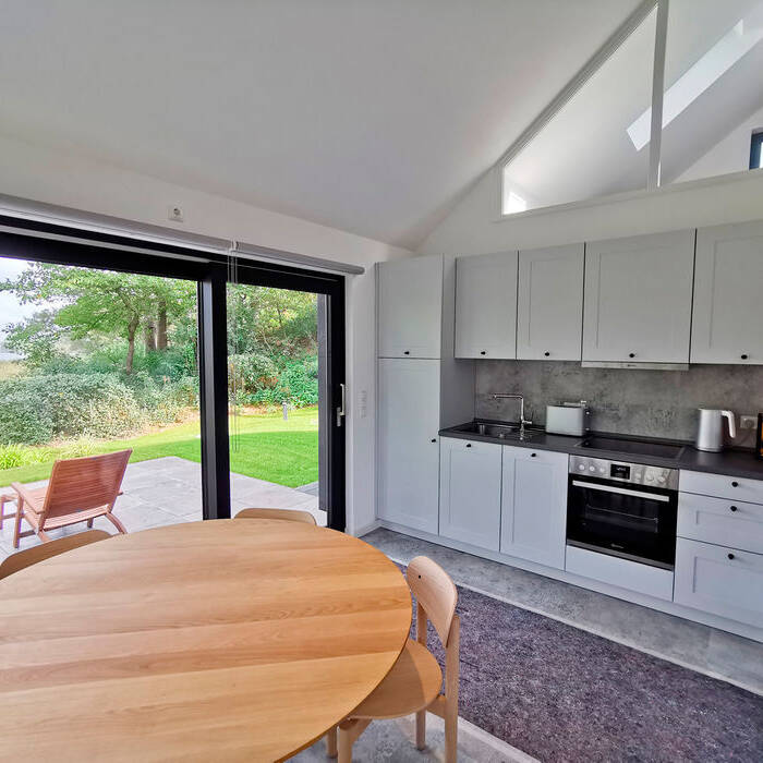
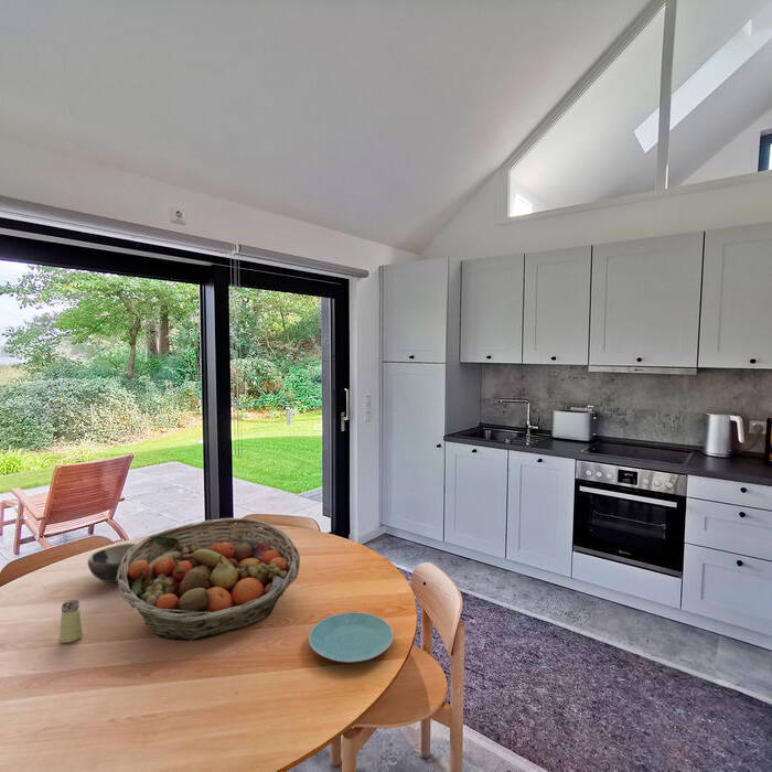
+ fruit basket [117,517,301,642]
+ saltshaker [58,599,84,644]
+ bowl [87,543,138,585]
+ plate [308,611,395,664]
